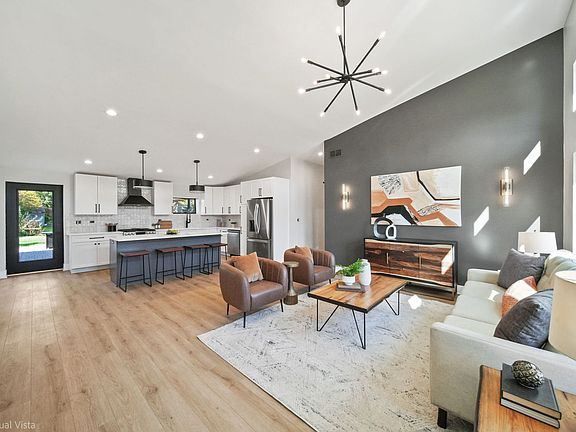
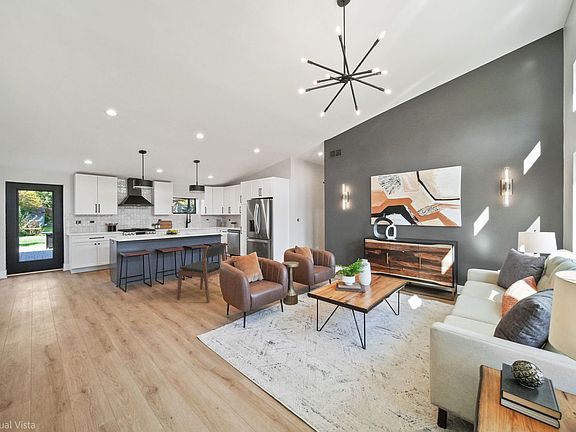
+ dining chair [176,242,227,304]
